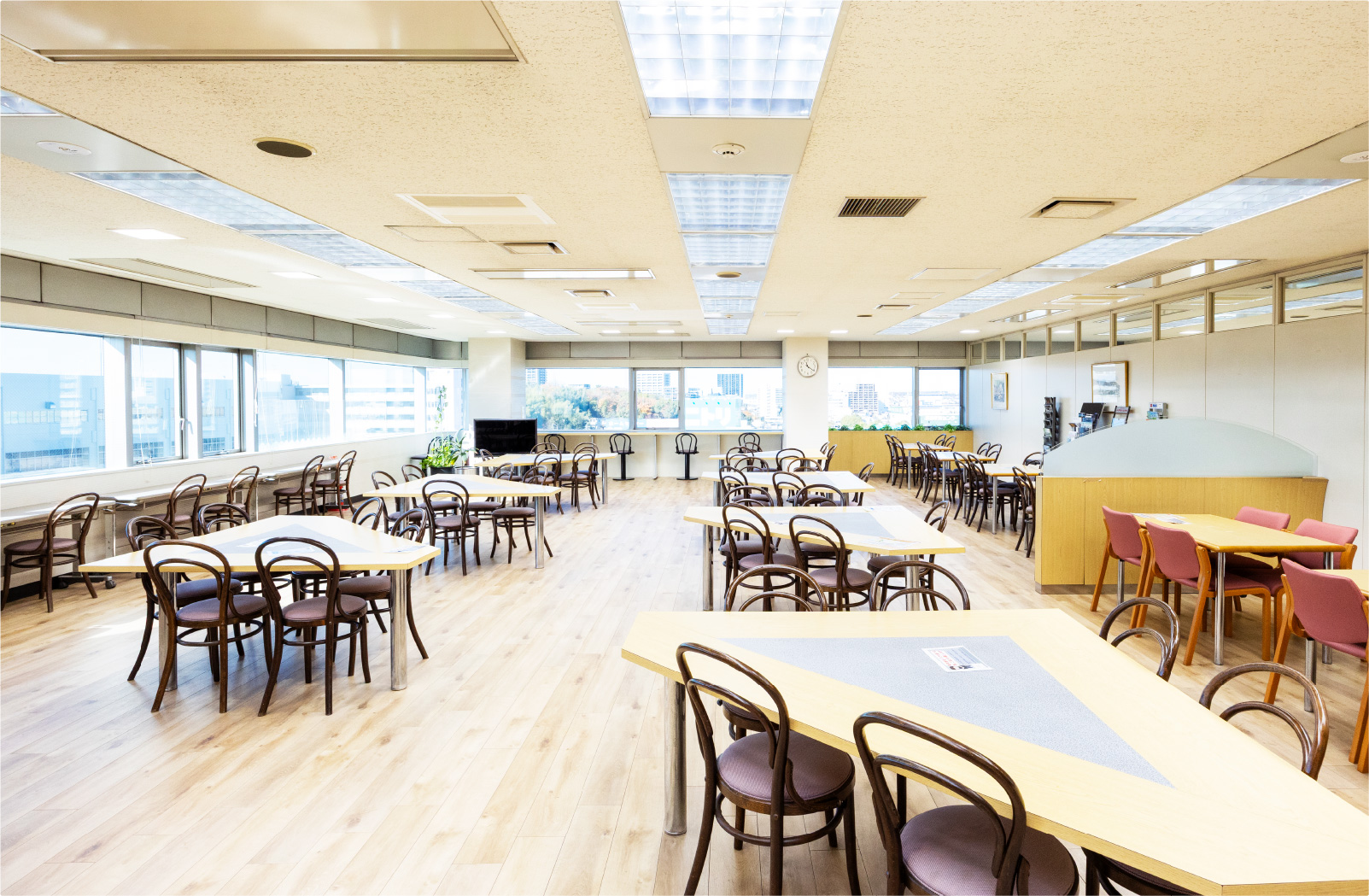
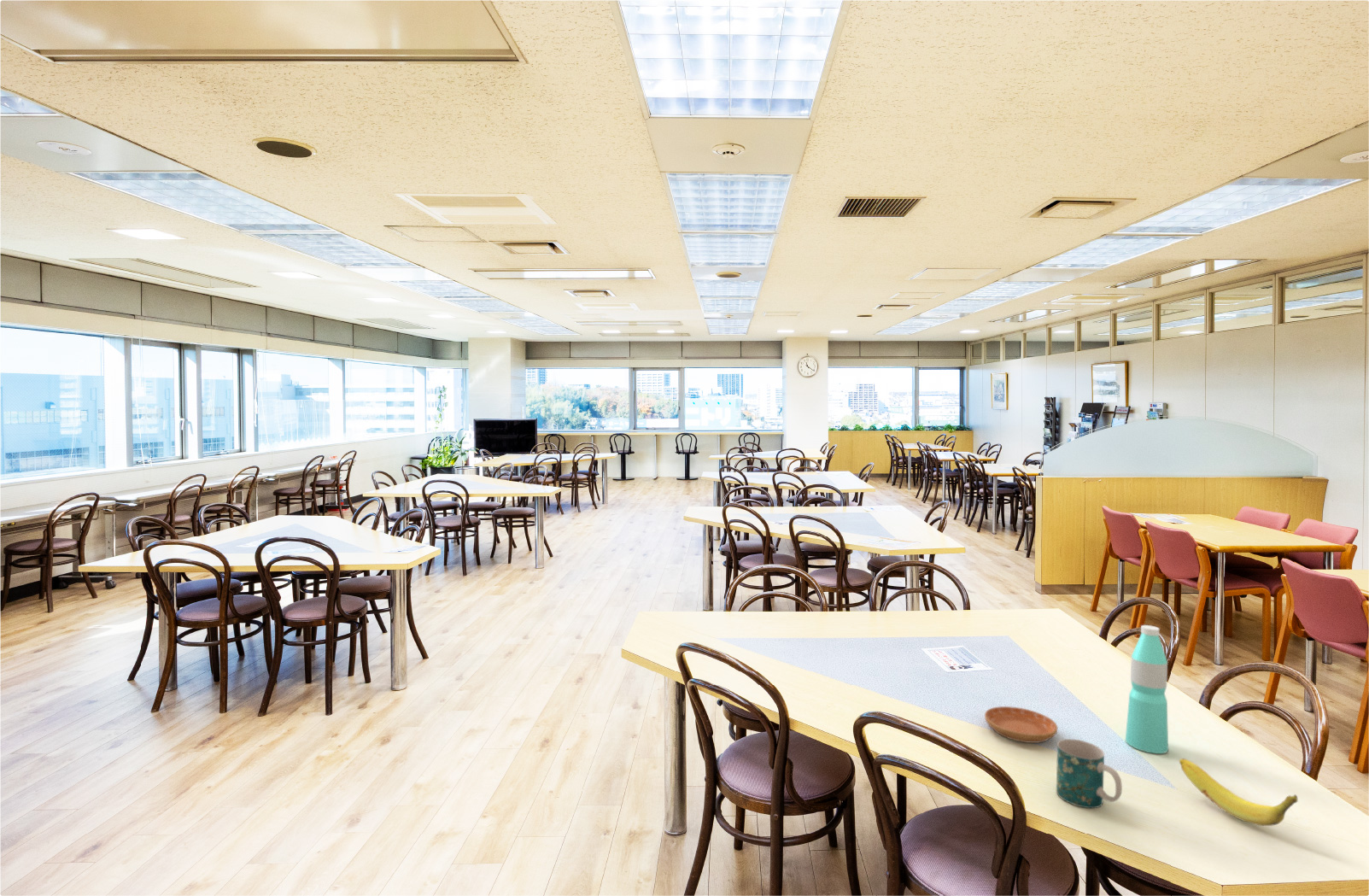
+ water bottle [1125,624,1169,754]
+ banana [1179,758,1299,827]
+ mug [1056,738,1123,809]
+ saucer [984,706,1058,744]
